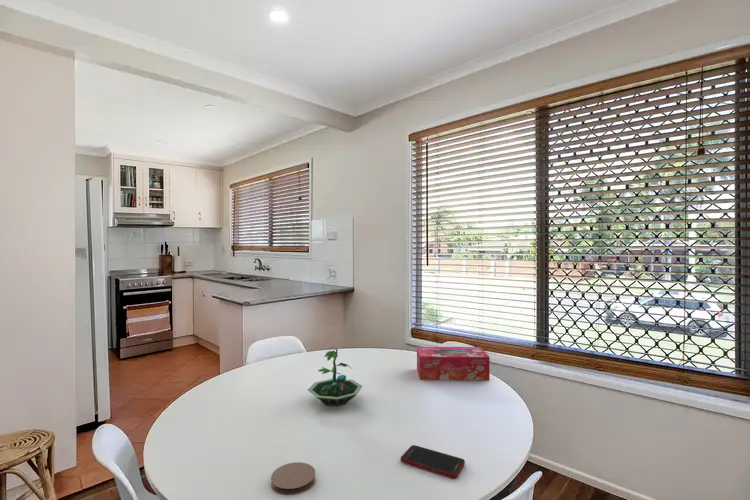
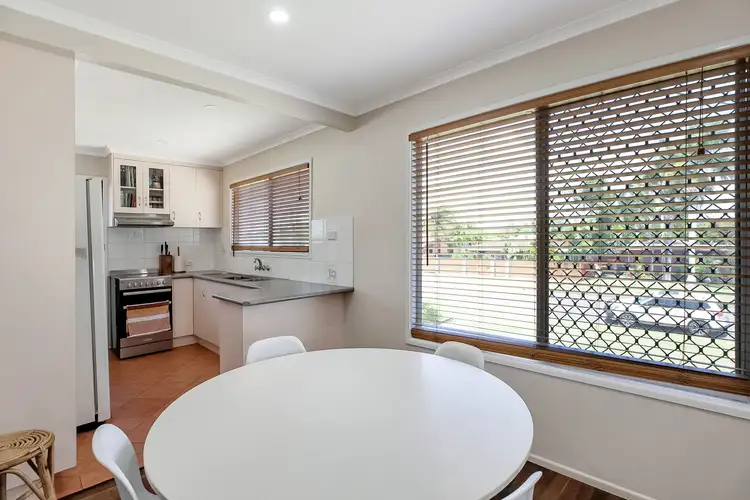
- tissue box [416,346,490,381]
- terrarium [307,346,363,407]
- coaster [270,461,316,496]
- cell phone [400,444,466,479]
